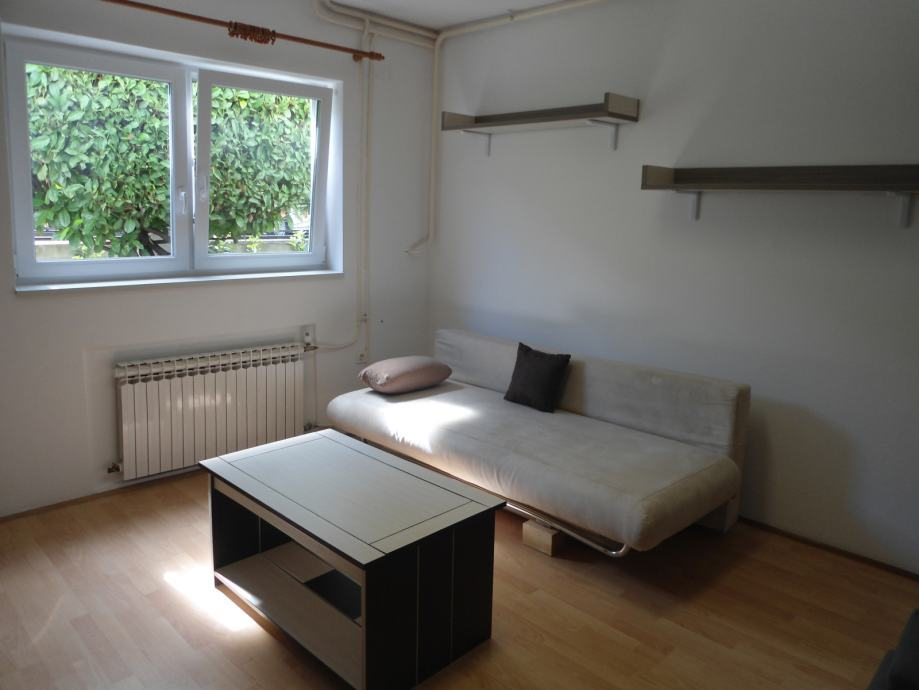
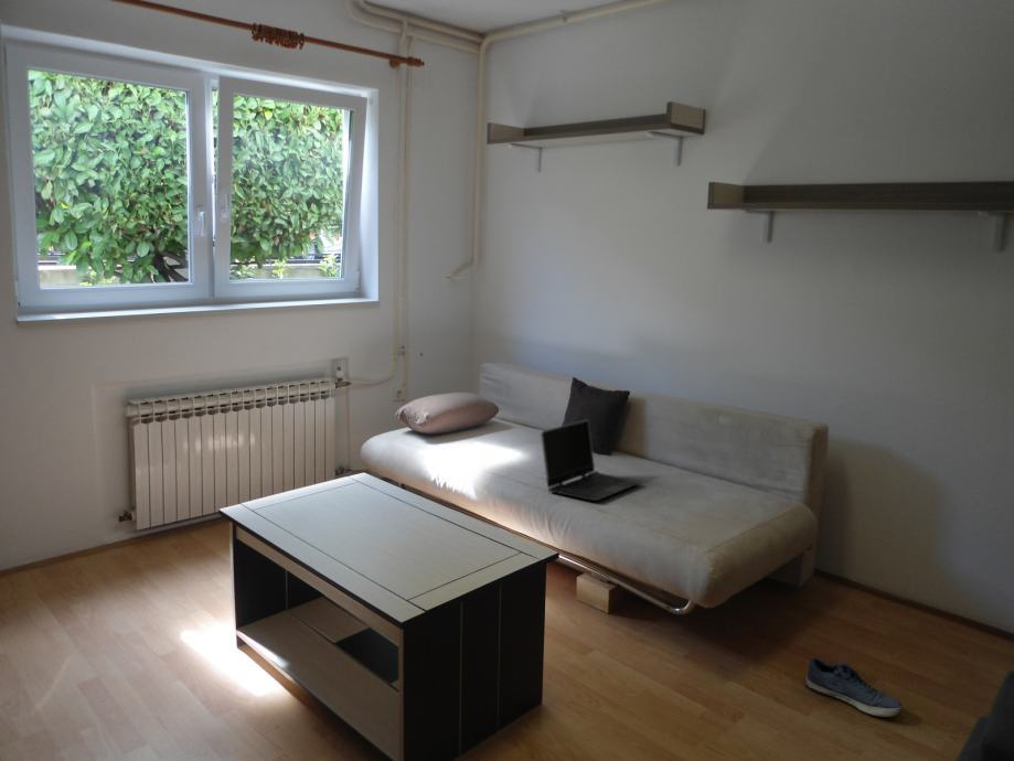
+ laptop computer [540,418,642,502]
+ shoe [804,656,905,718]
